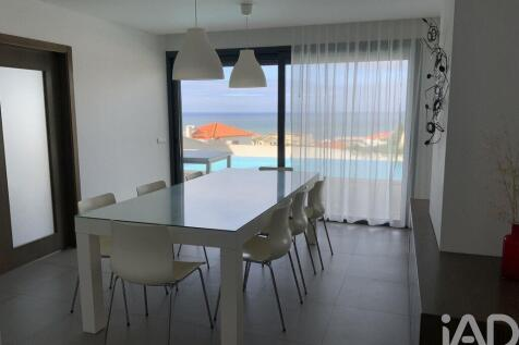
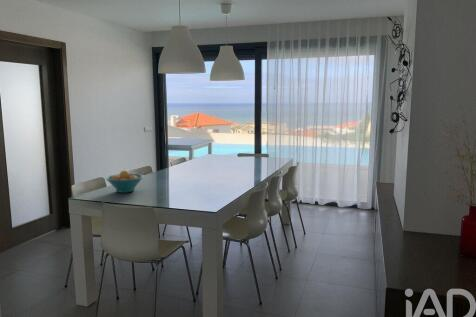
+ fruit bowl [105,169,145,194]
